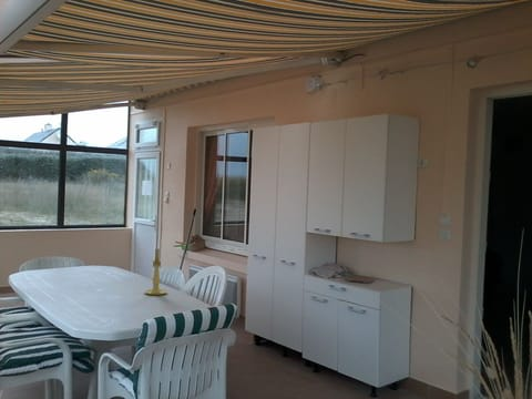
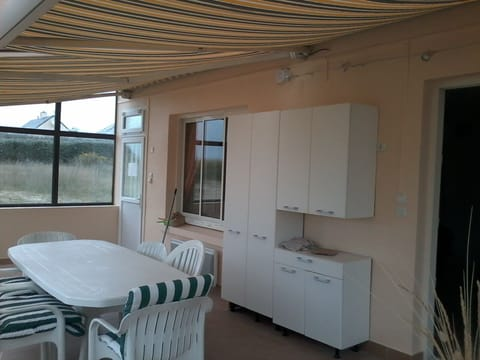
- candle holder [144,247,167,296]
